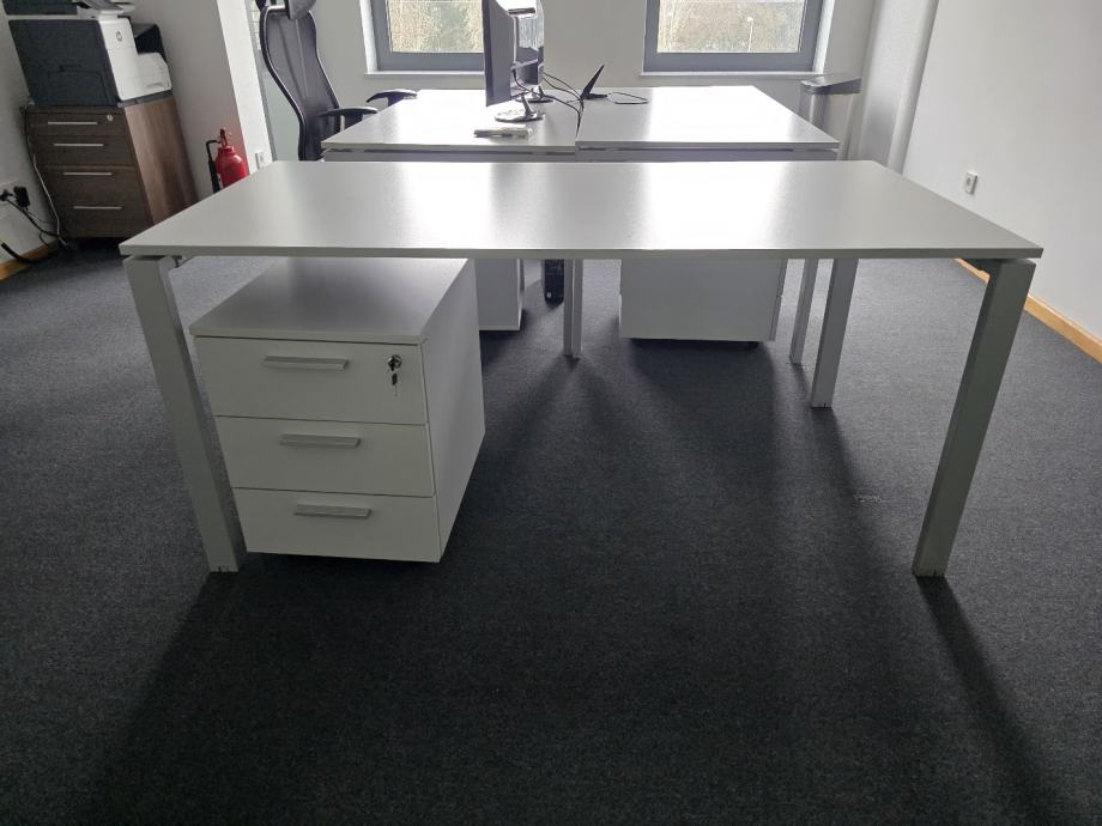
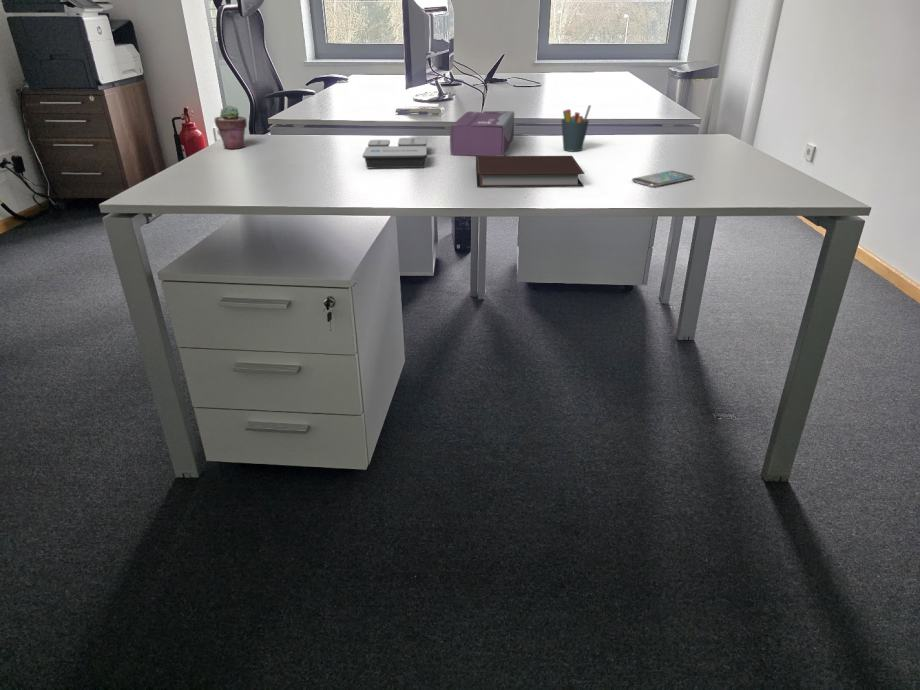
+ potted succulent [214,104,248,150]
+ desk organizer [362,137,428,169]
+ pen holder [560,104,592,152]
+ notebook [475,155,586,188]
+ tissue box [449,110,515,156]
+ smartphone [631,170,694,188]
